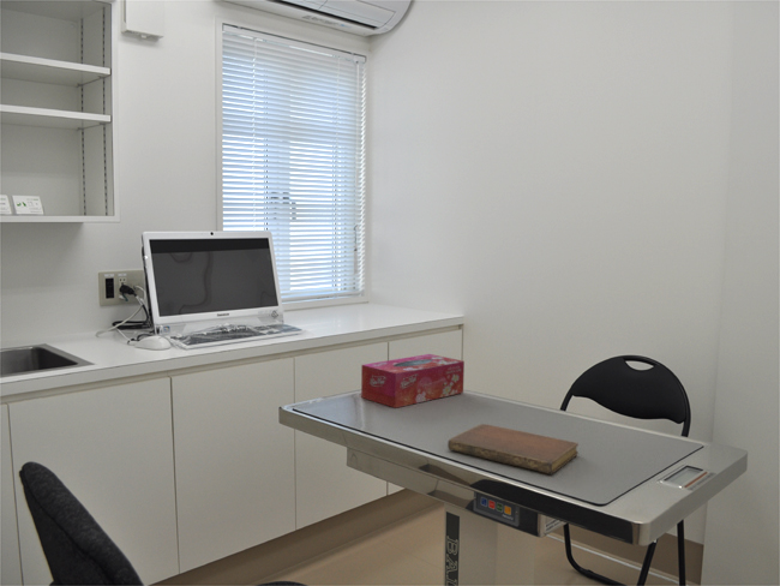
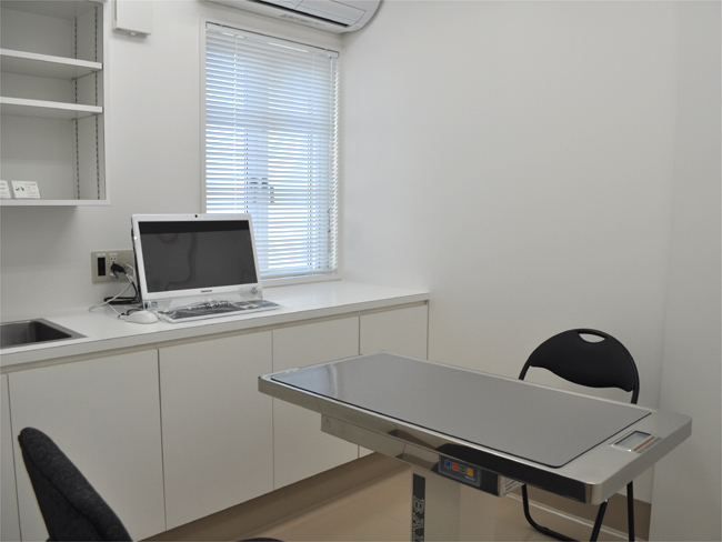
- tissue box [360,353,466,409]
- notebook [446,423,580,476]
